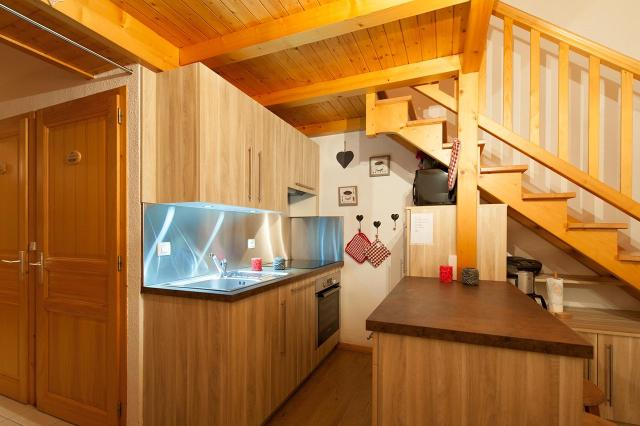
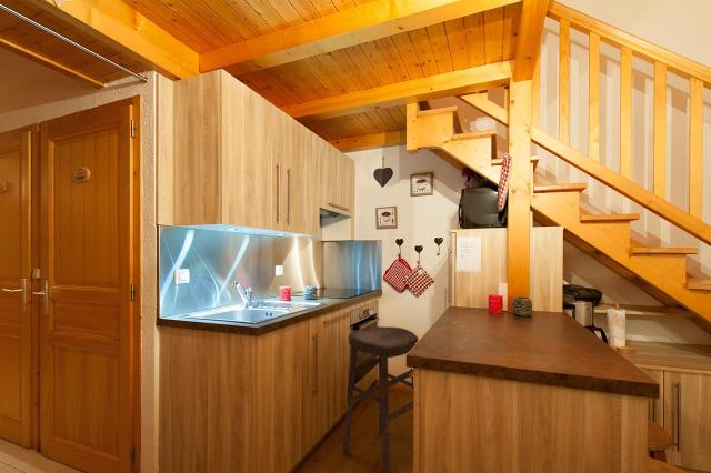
+ stool [342,325,420,473]
